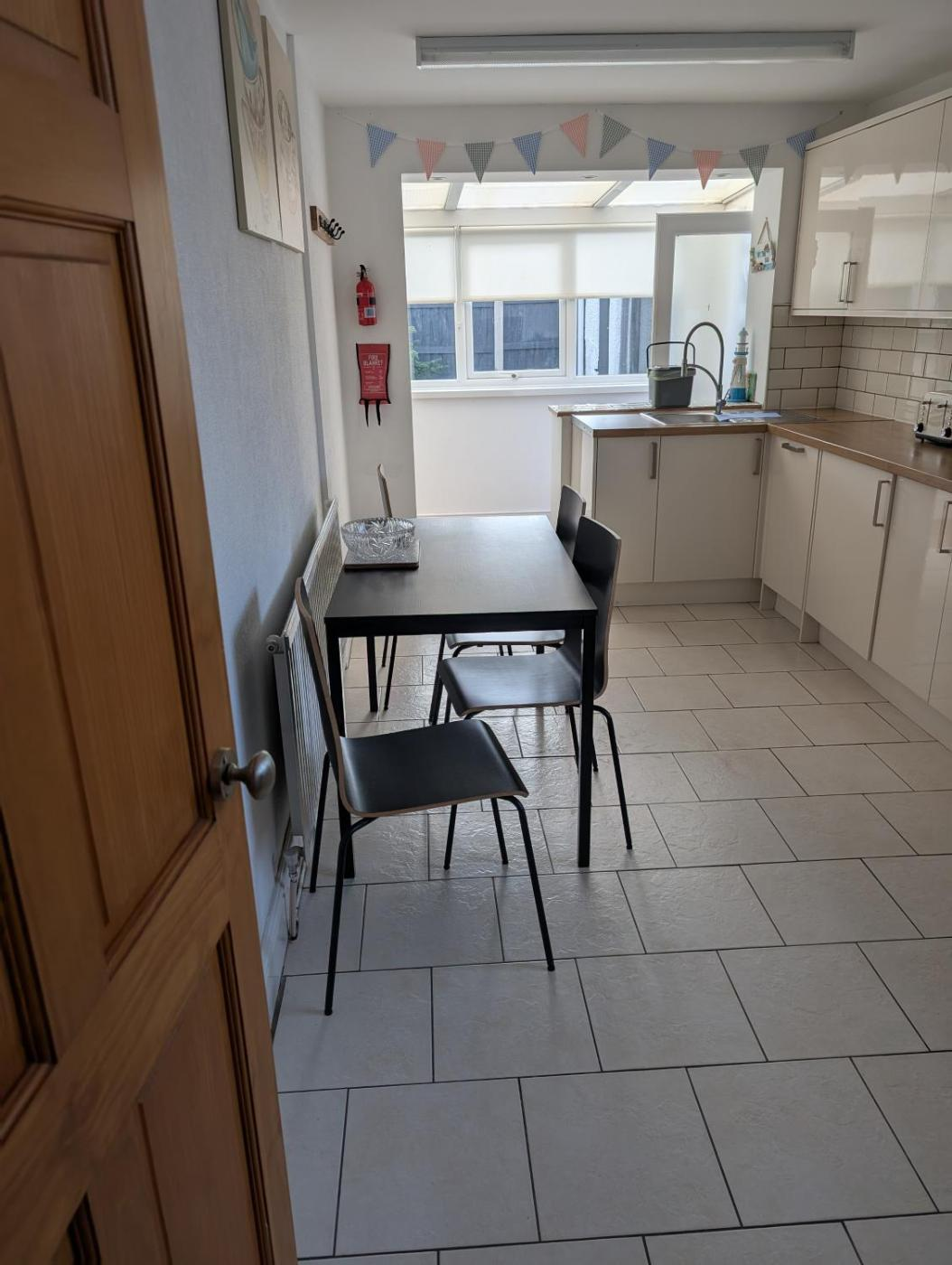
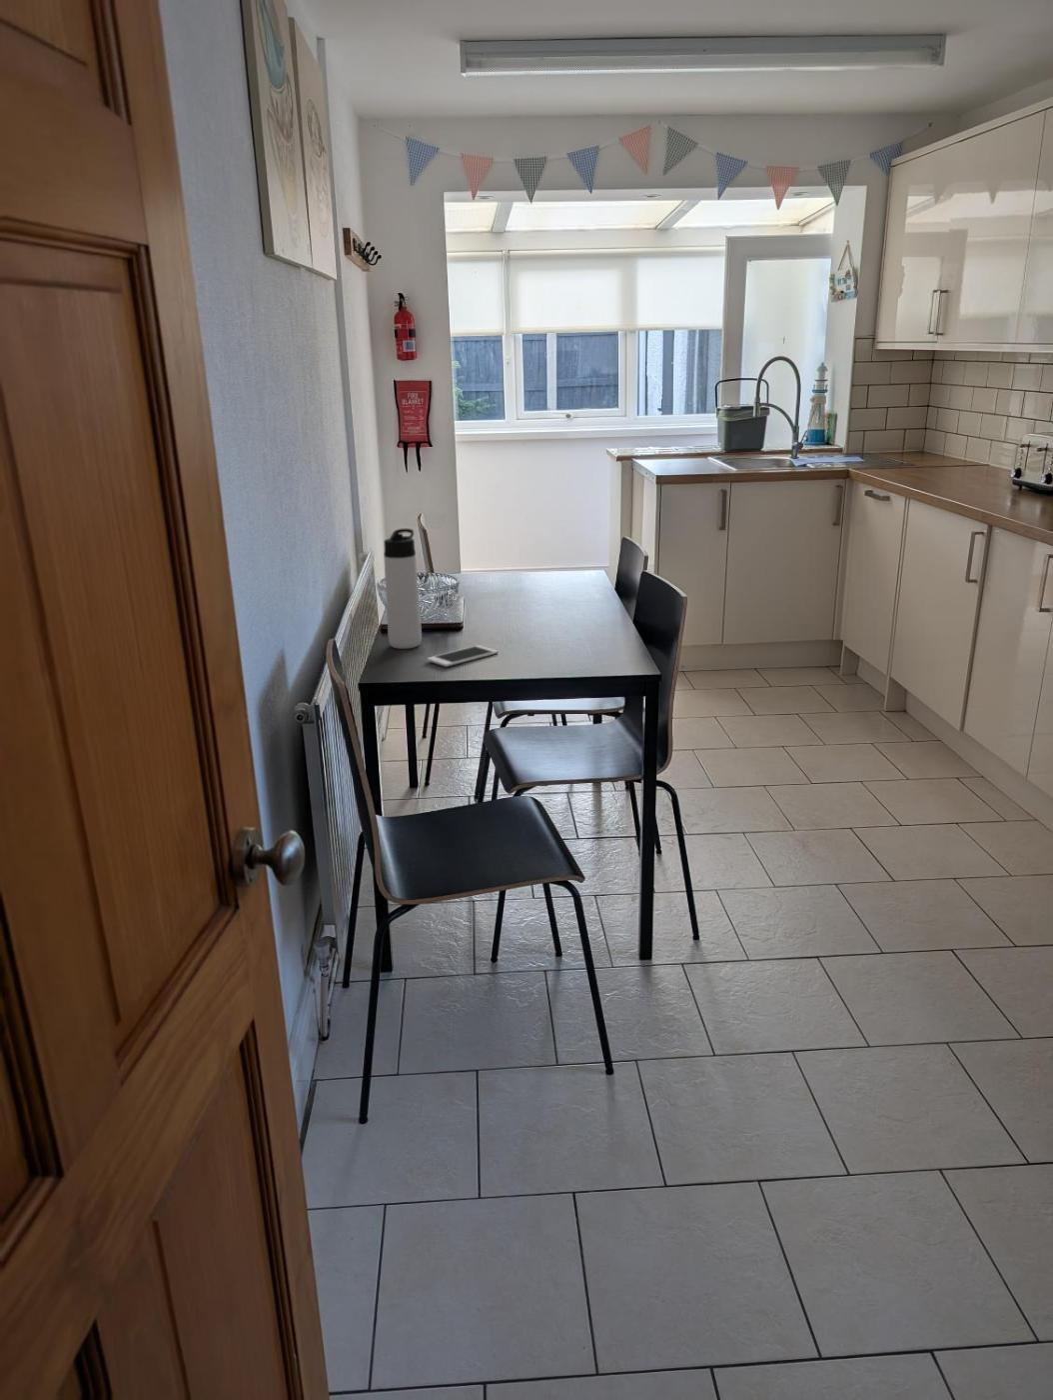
+ cell phone [426,644,500,668]
+ thermos bottle [383,527,423,650]
